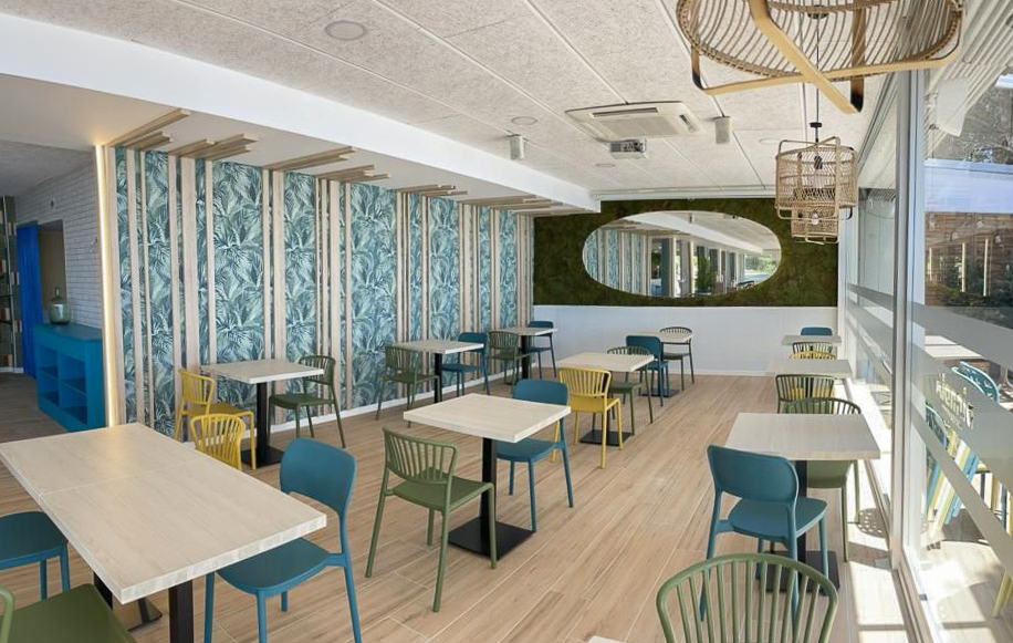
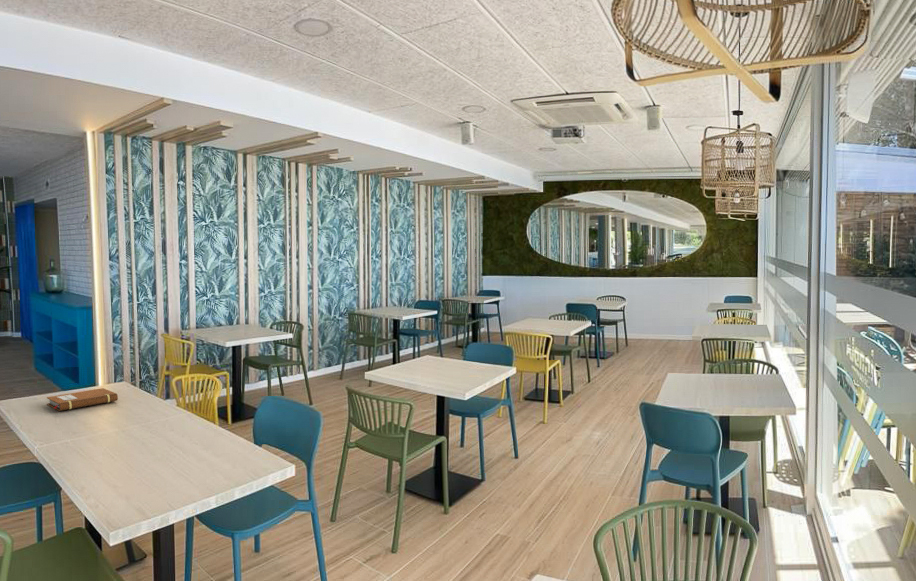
+ notebook [46,387,119,412]
